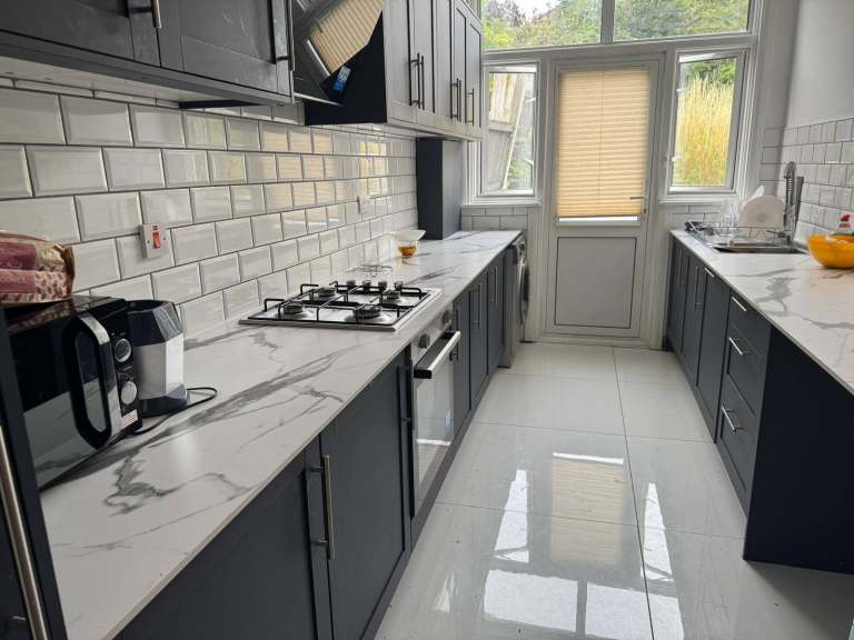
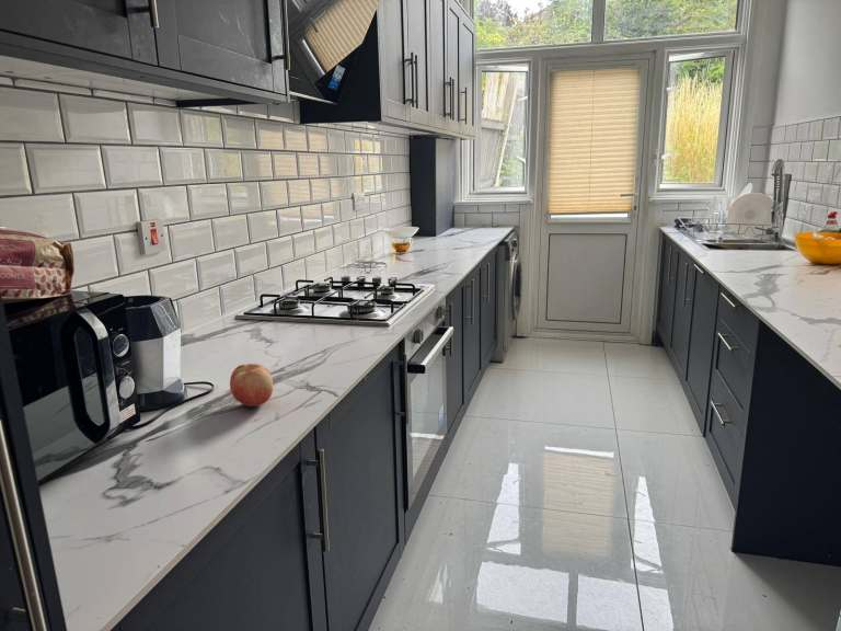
+ fruit [229,363,274,408]
